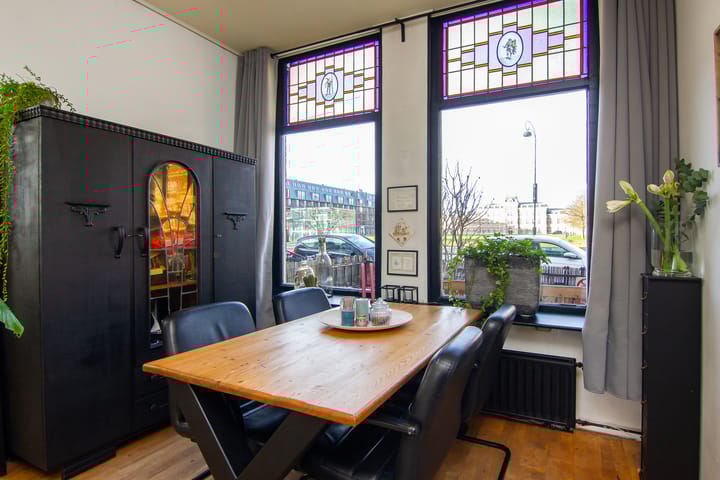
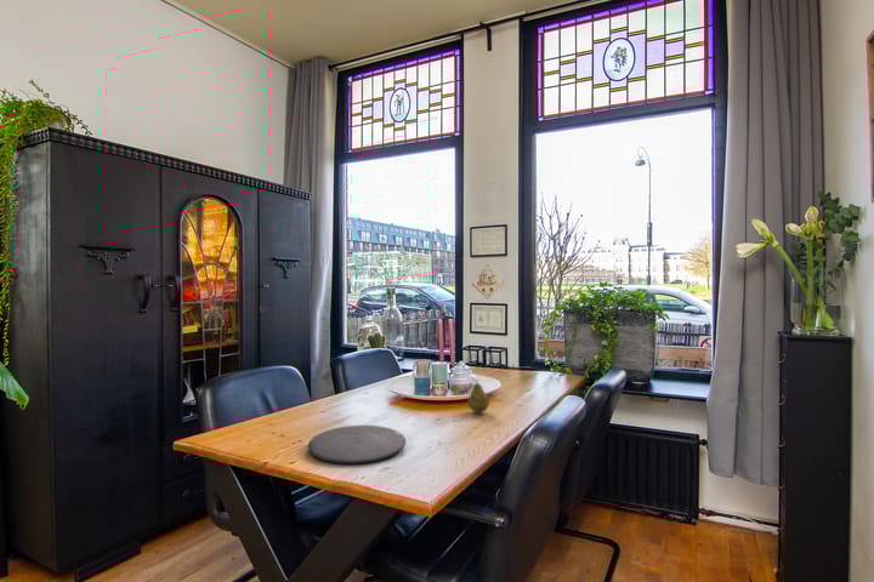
+ fruit [467,378,490,413]
+ plate [307,424,407,464]
